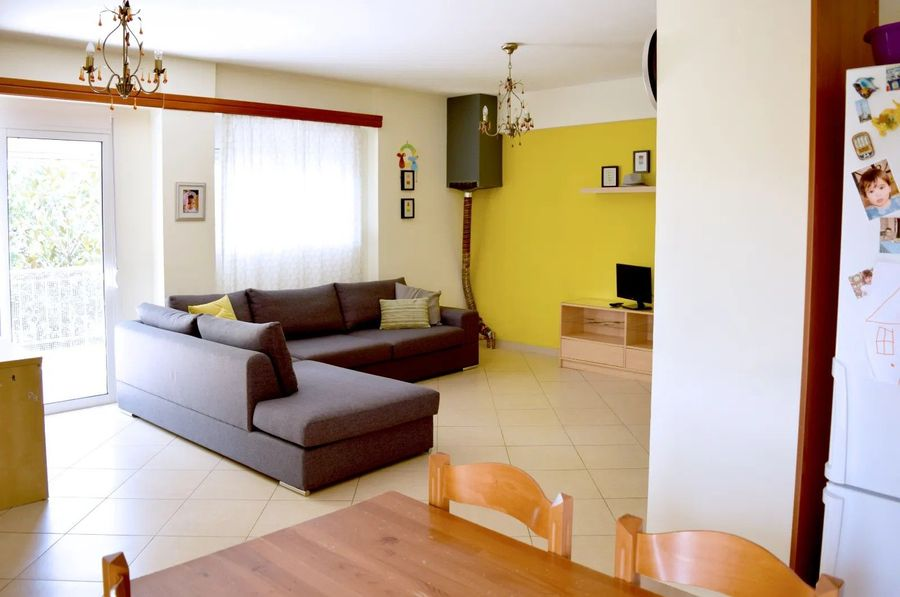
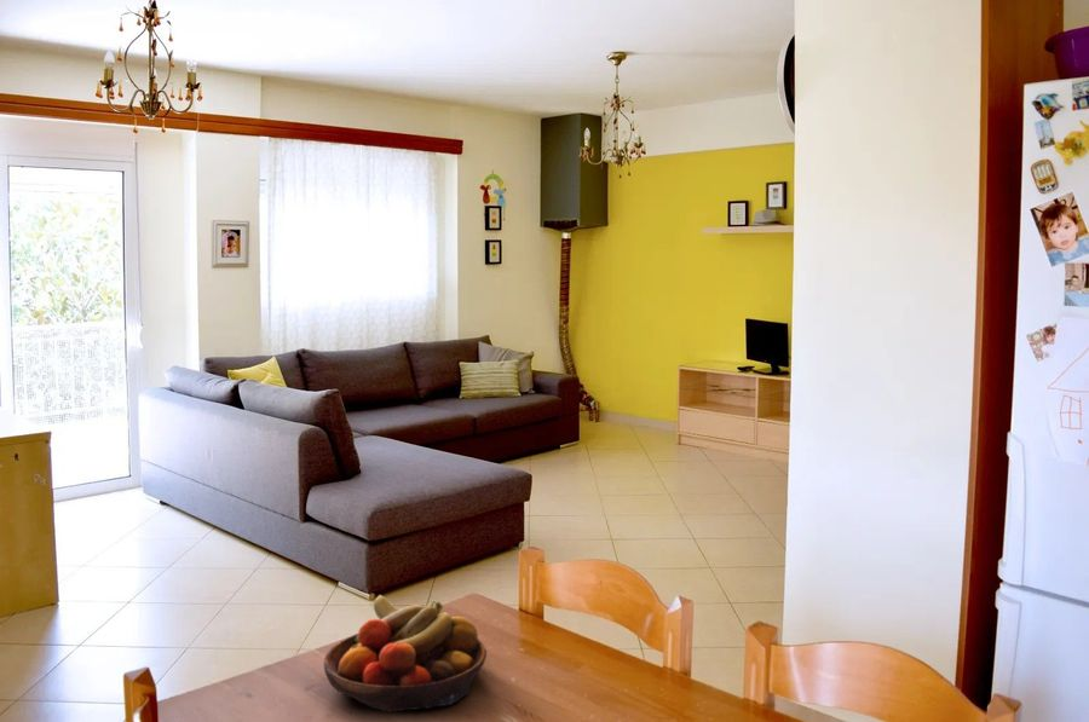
+ fruit bowl [323,594,488,712]
